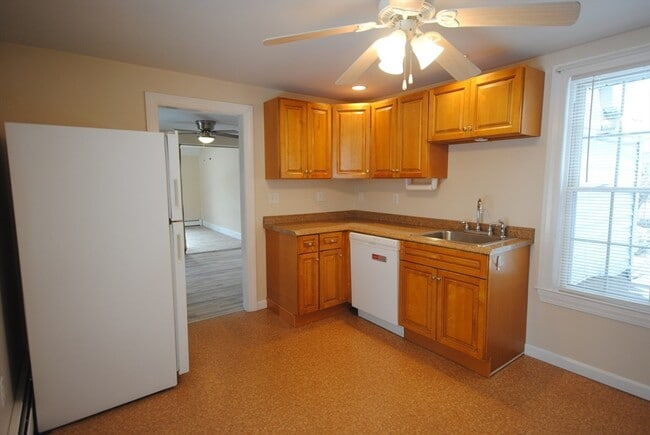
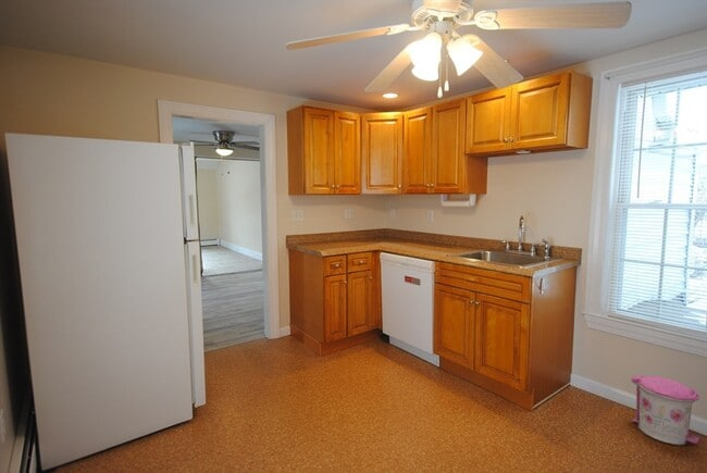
+ trash can [630,374,700,447]
